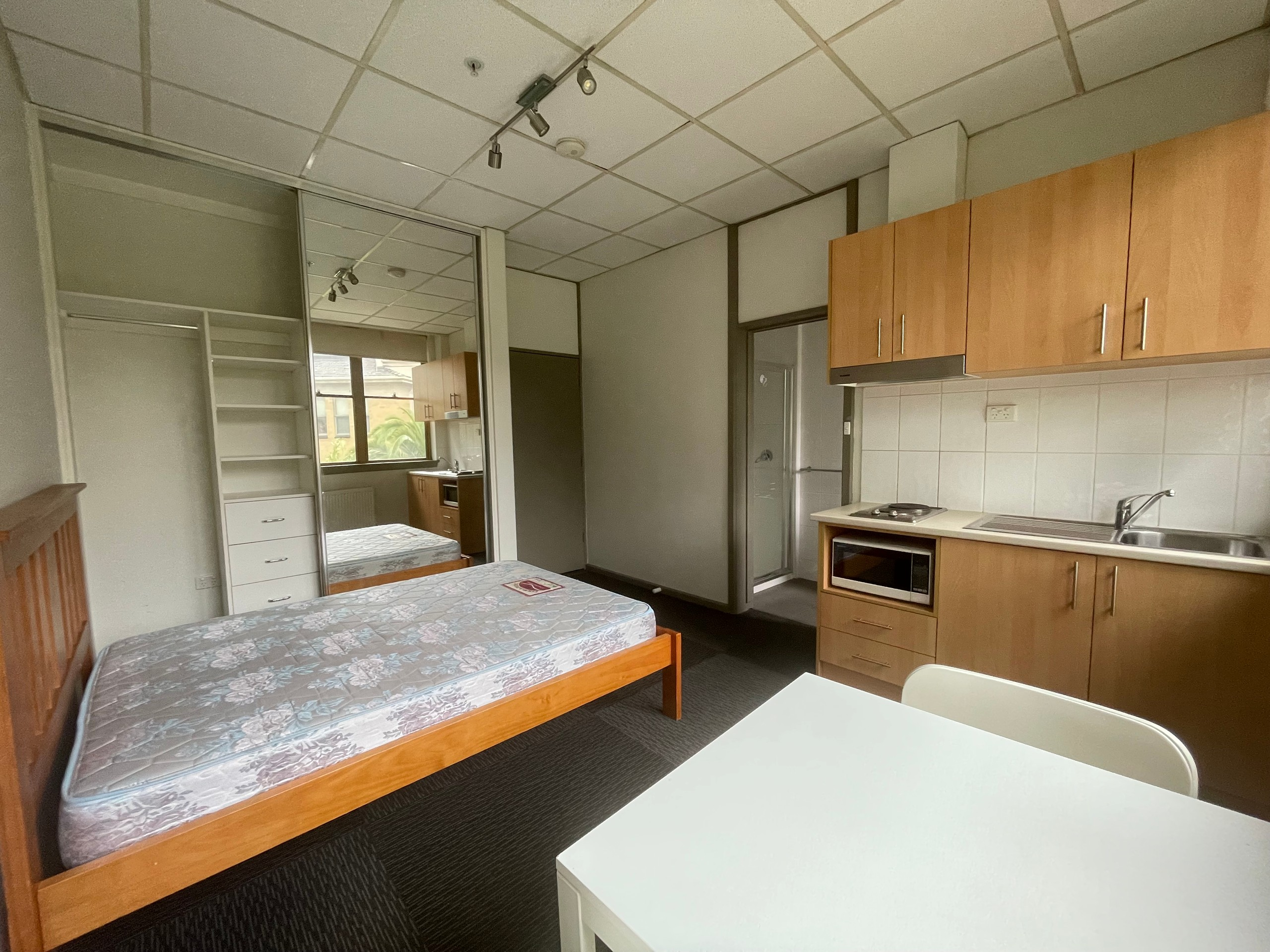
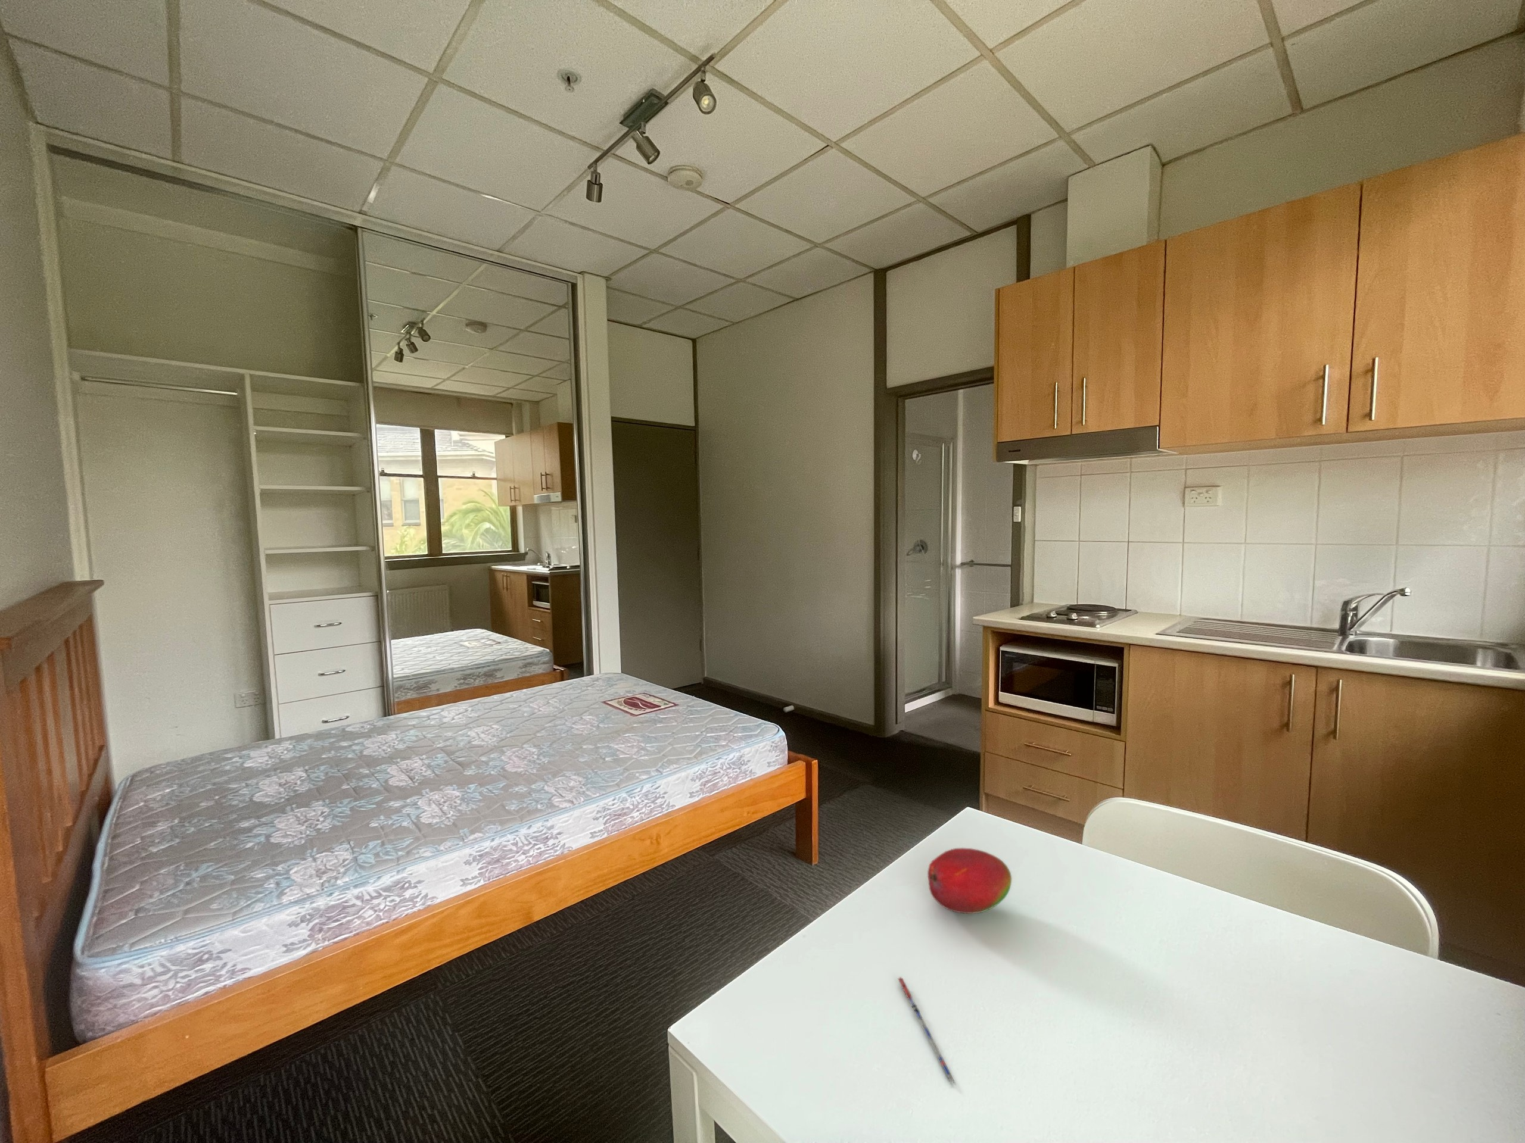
+ pen [897,976,956,1084]
+ fruit [927,848,1012,915]
